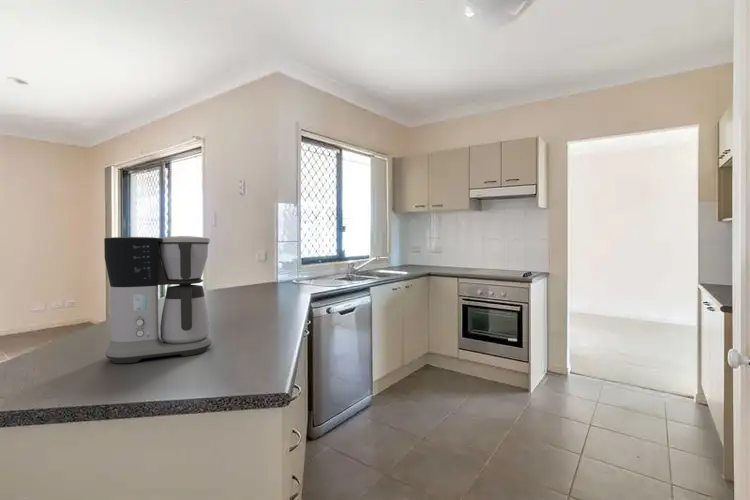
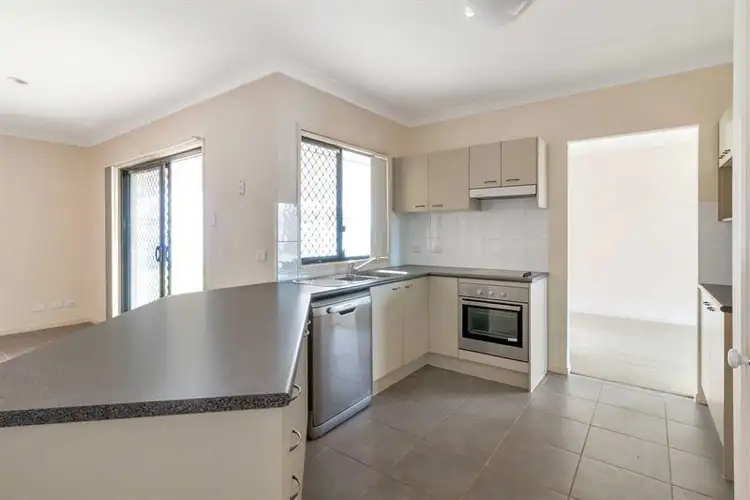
- coffee maker [103,235,213,364]
